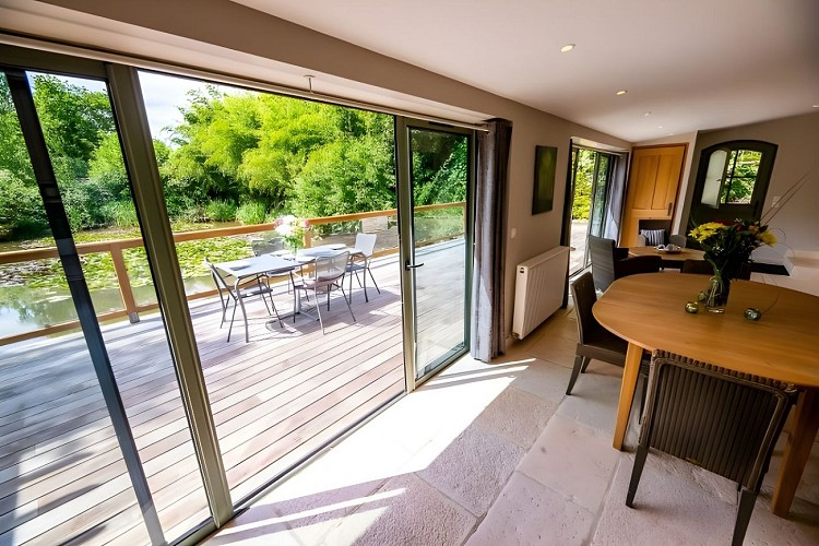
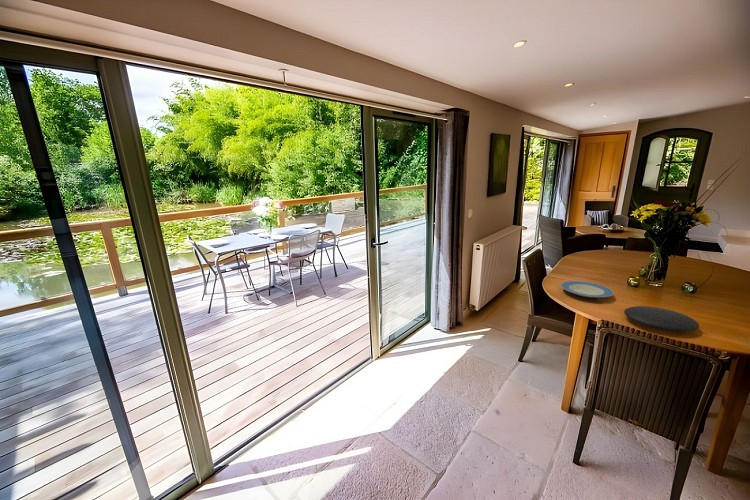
+ plate [560,280,614,298]
+ plate [623,305,700,333]
